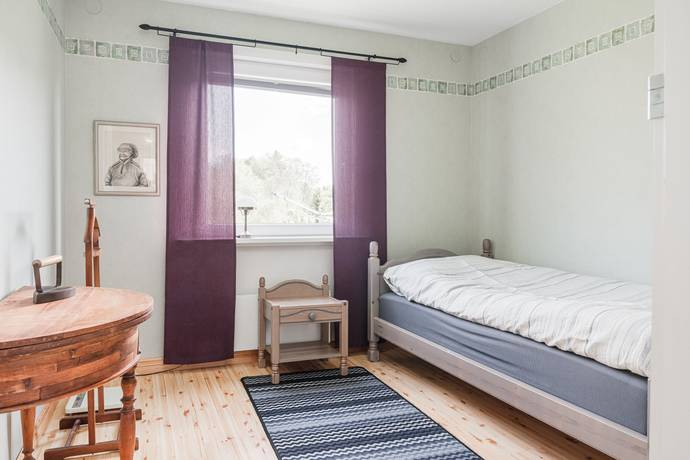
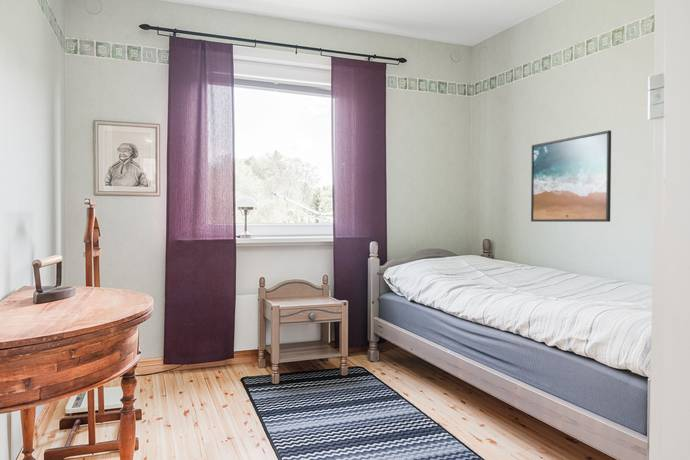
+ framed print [530,129,612,223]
